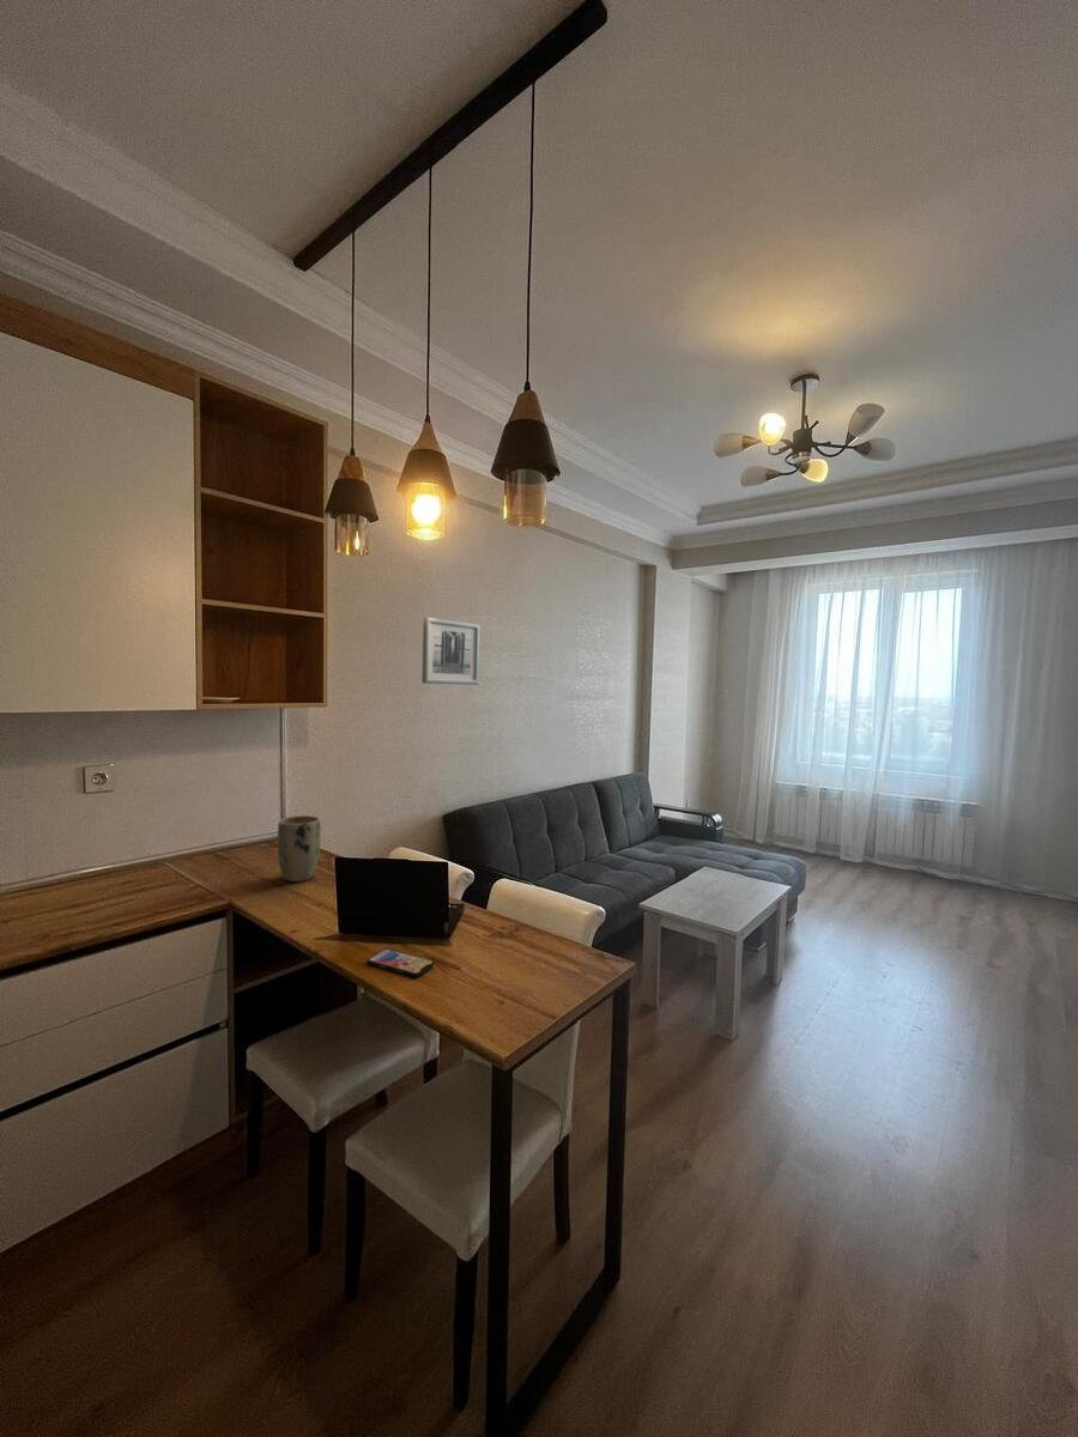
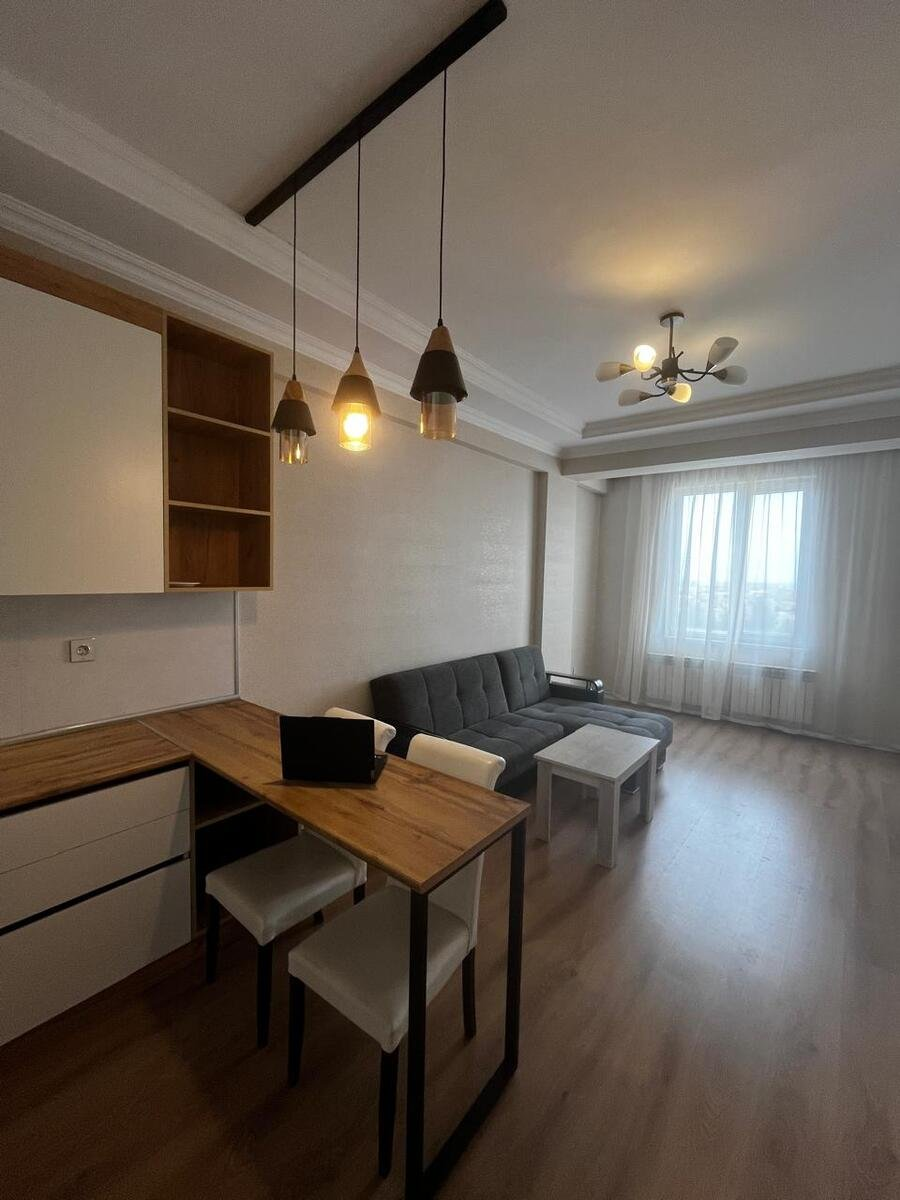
- smartphone [367,947,435,977]
- plant pot [277,814,322,883]
- wall art [420,617,482,686]
